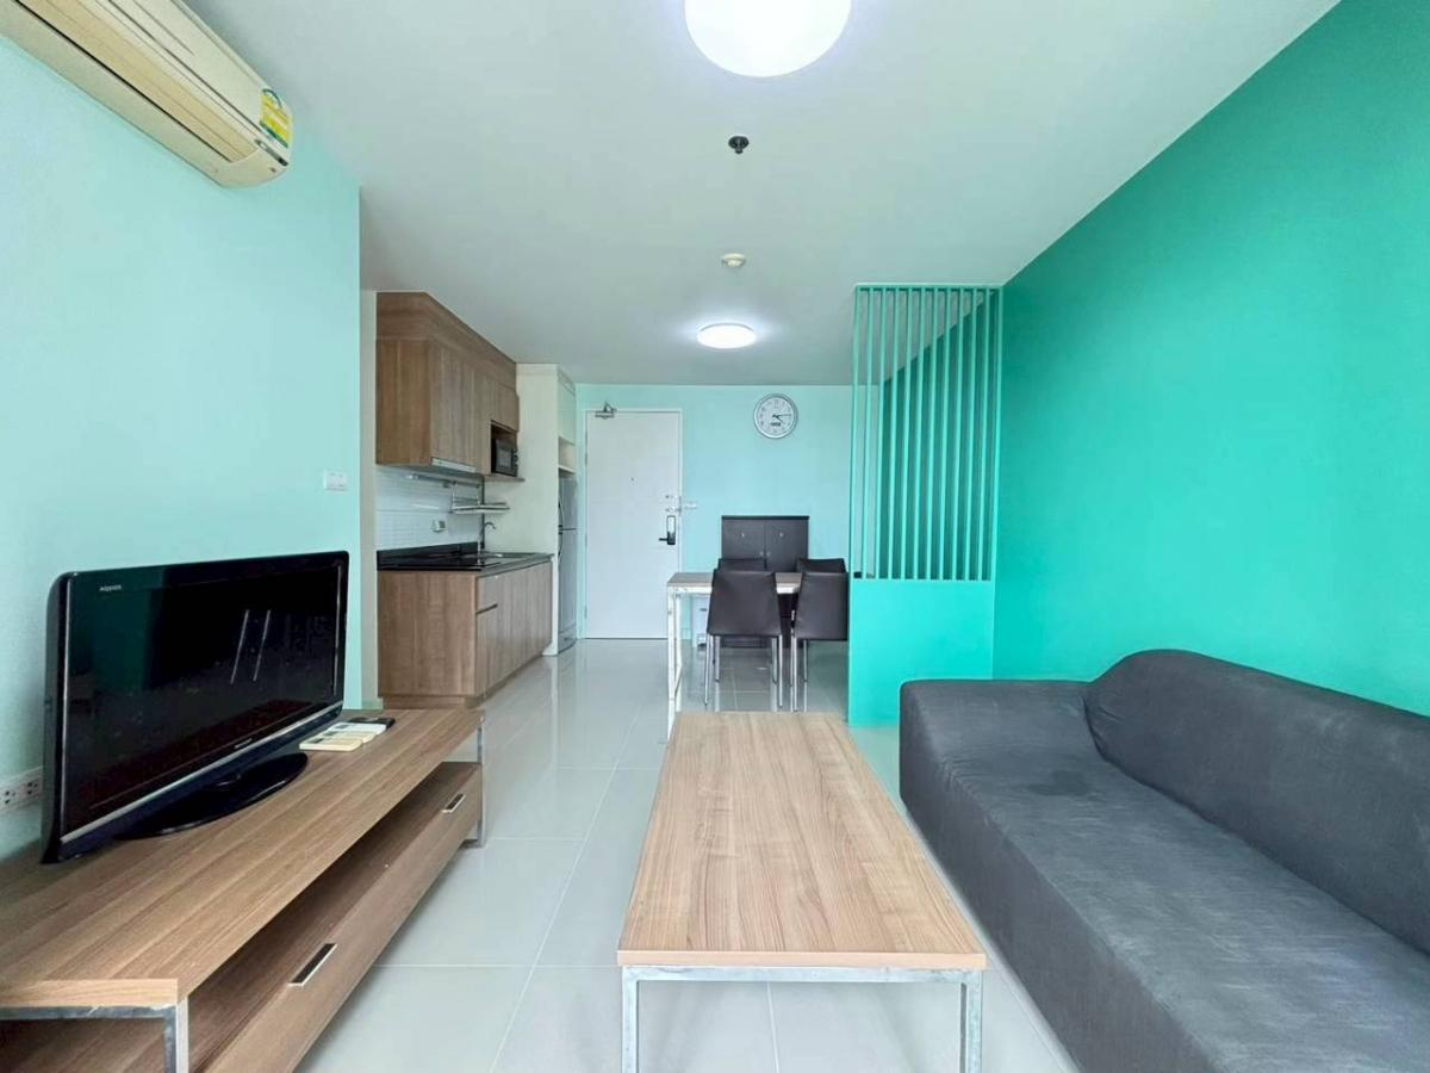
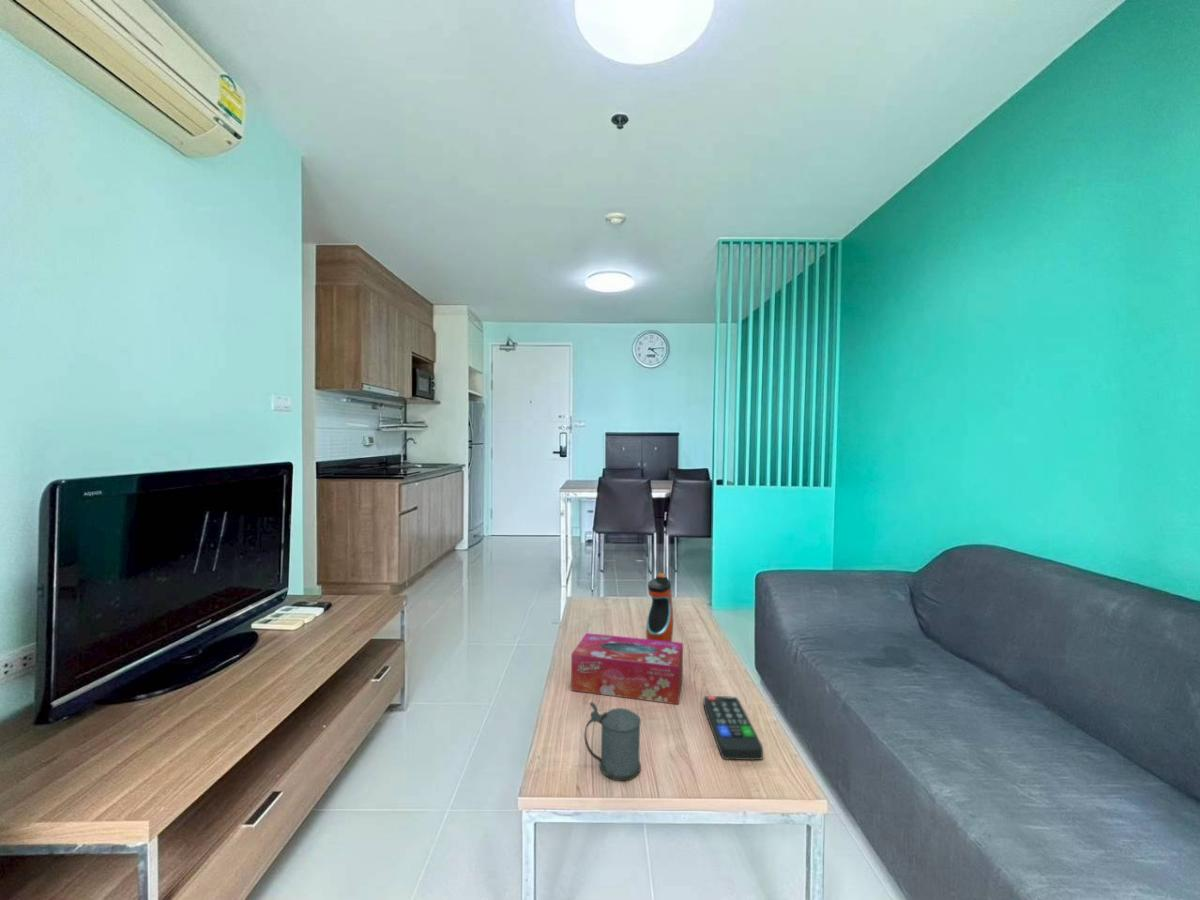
+ remote control [703,695,764,761]
+ tissue box [570,632,684,705]
+ beer stein [583,701,642,782]
+ water bottle [645,572,674,642]
